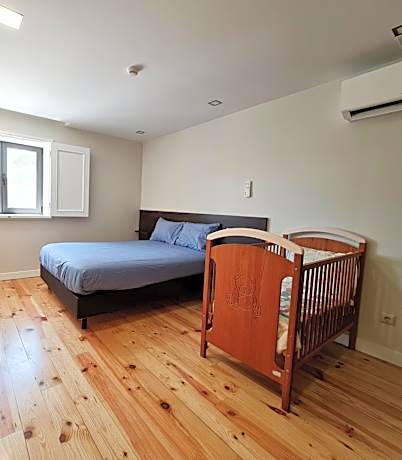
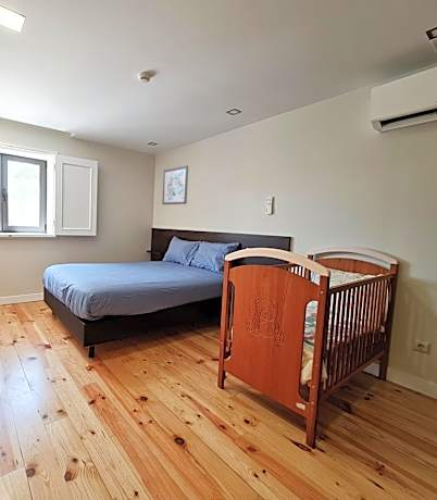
+ wall art [161,164,189,205]
